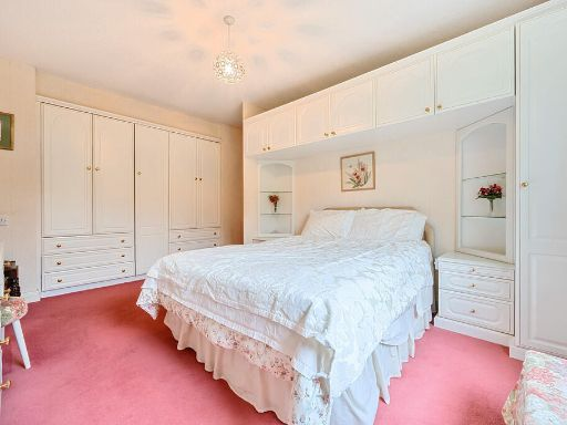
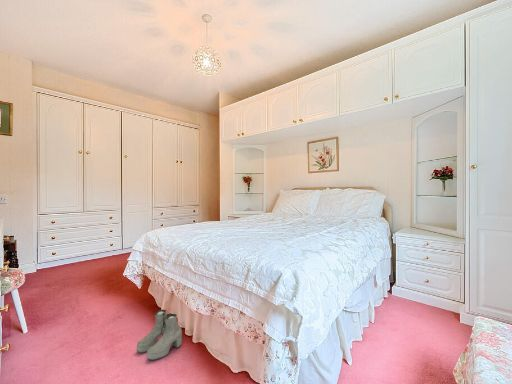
+ boots [136,309,183,361]
